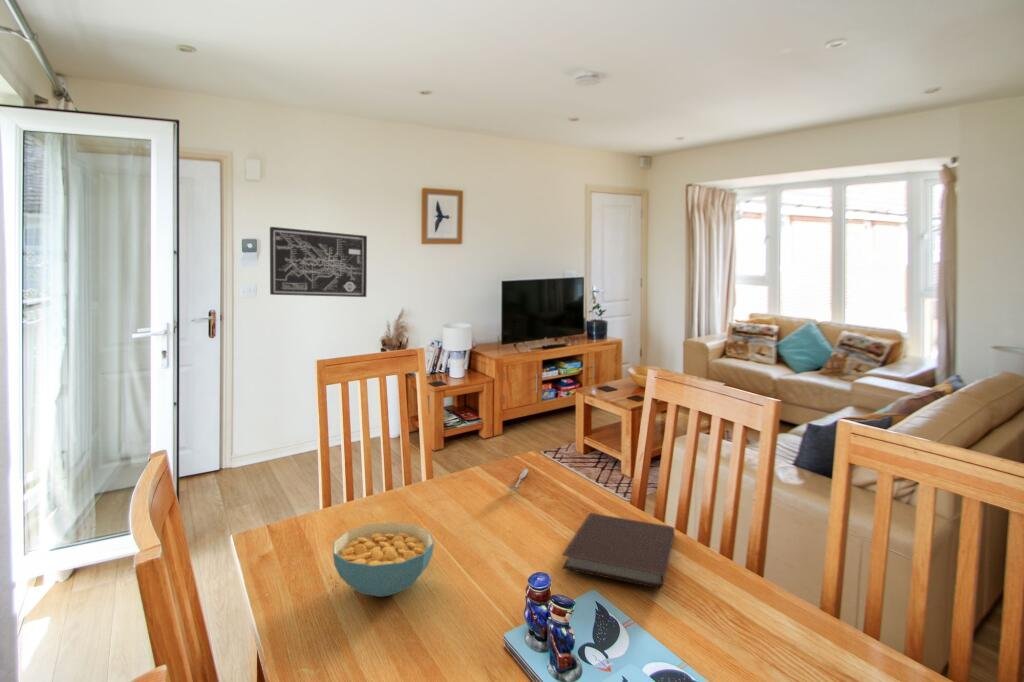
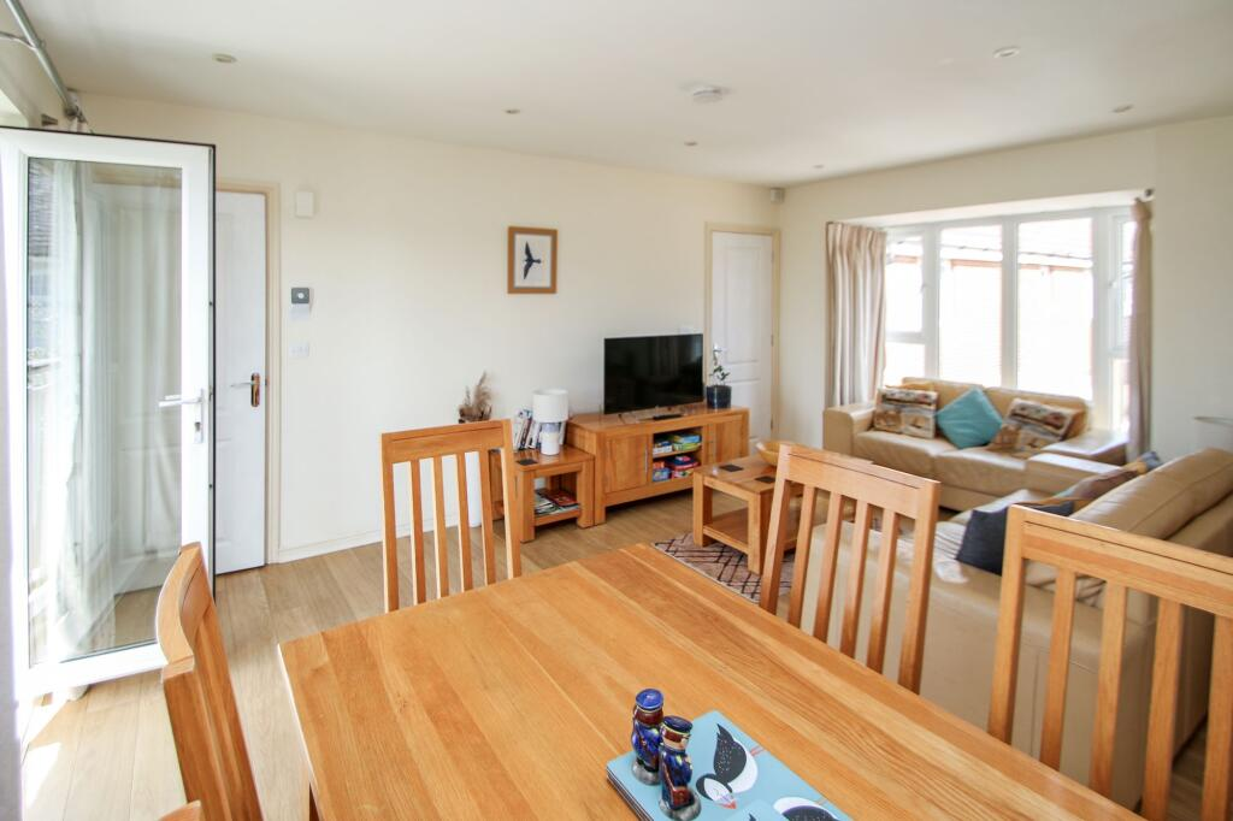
- notebook [561,512,675,589]
- spoon [507,468,529,490]
- cereal bowl [332,521,435,598]
- wall art [269,226,368,298]
